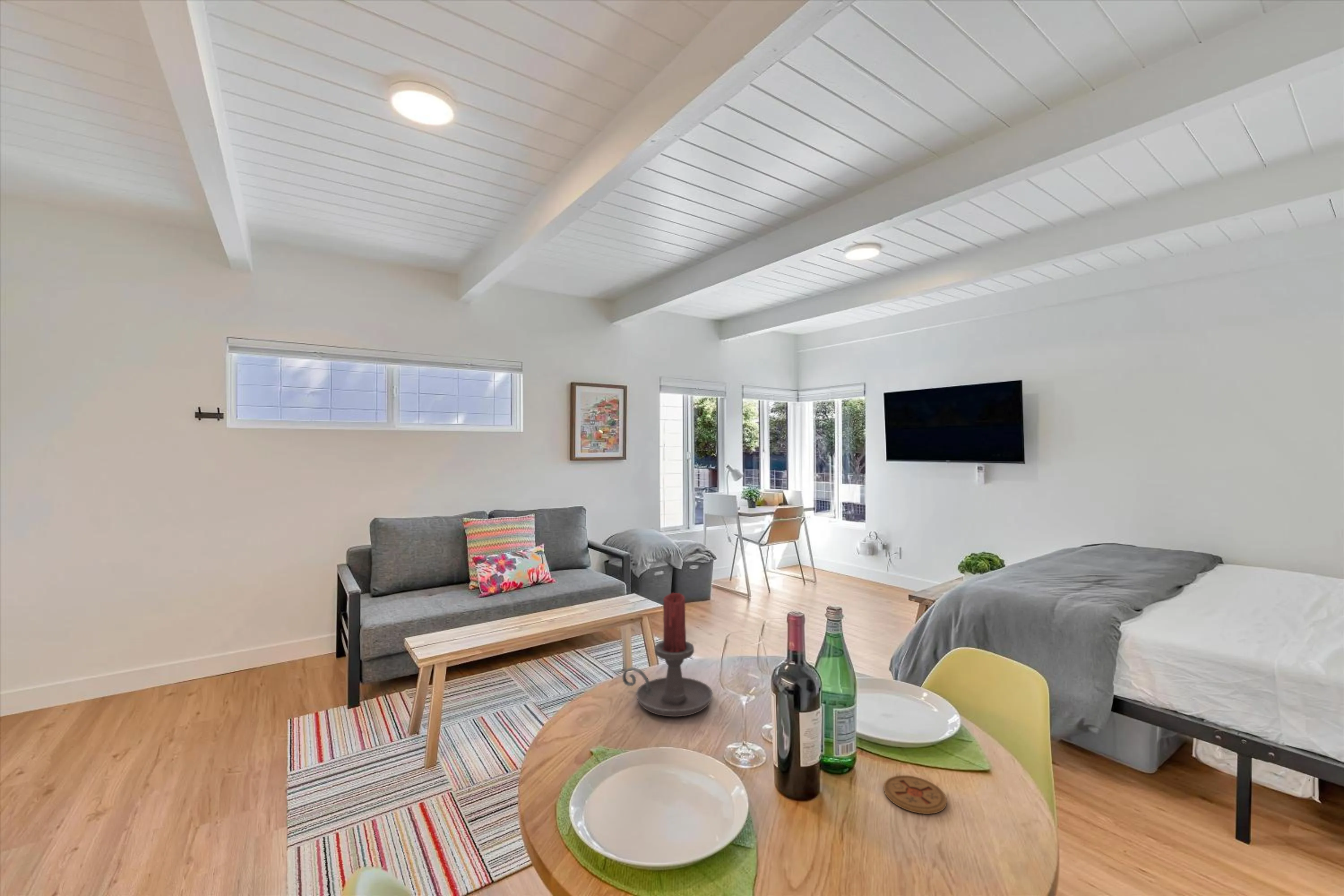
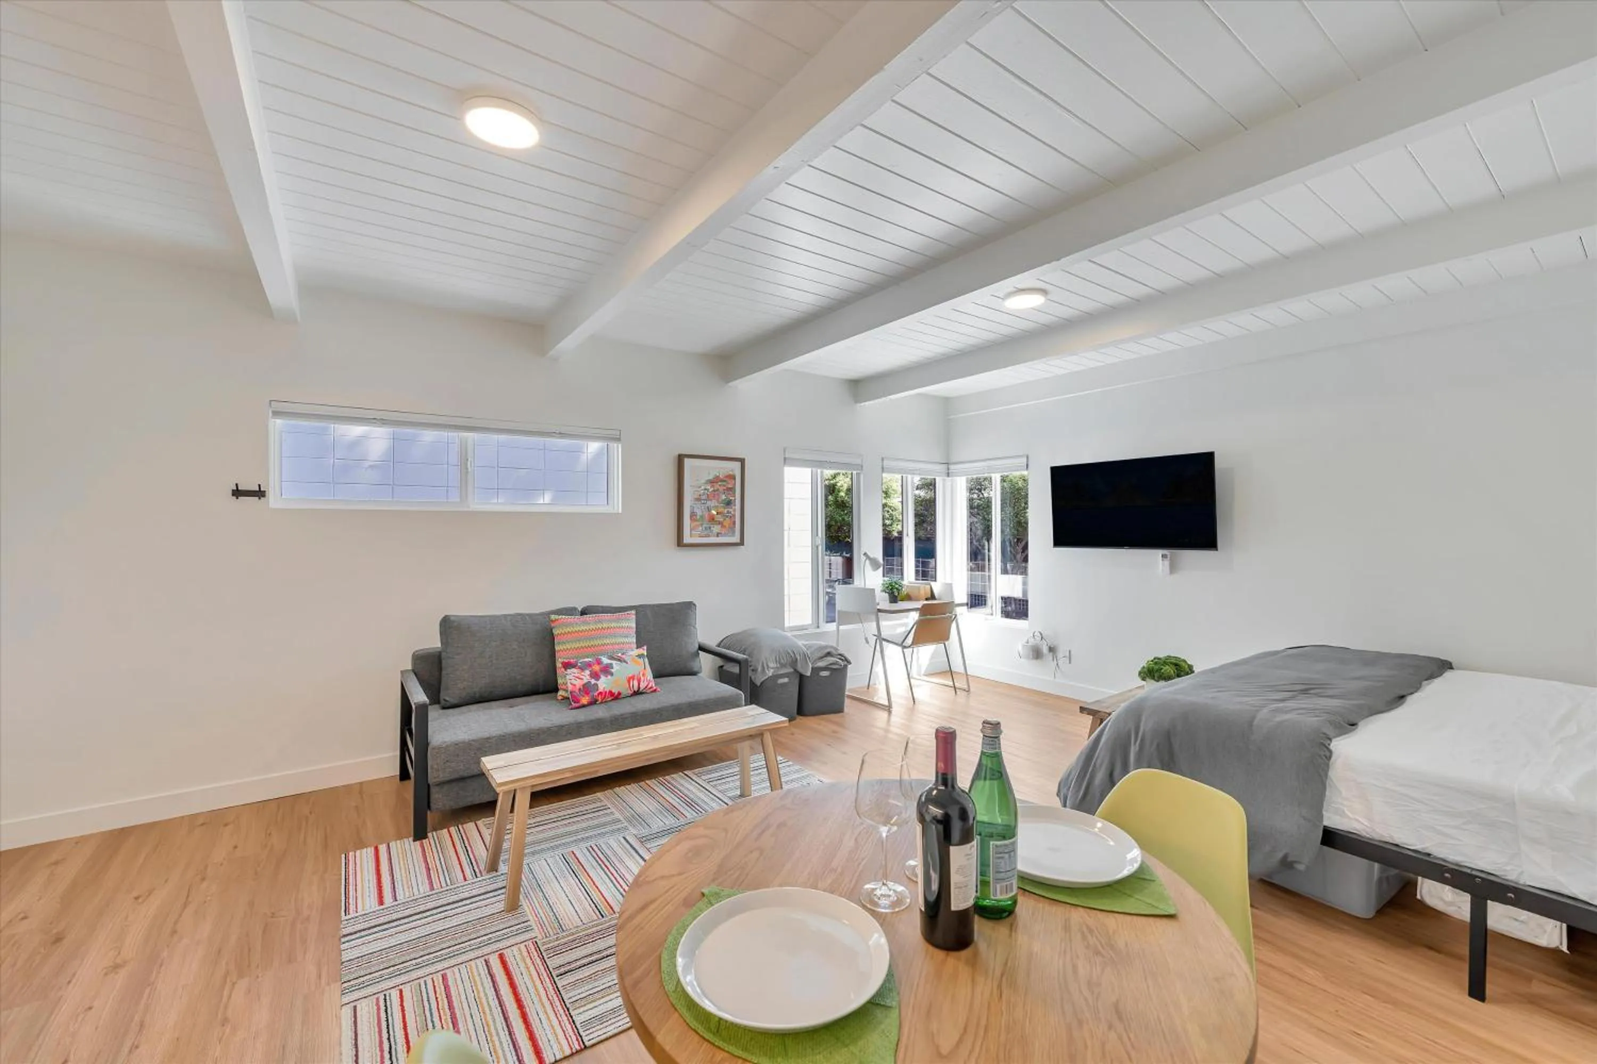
- candle holder [622,592,713,717]
- coaster [883,775,947,814]
